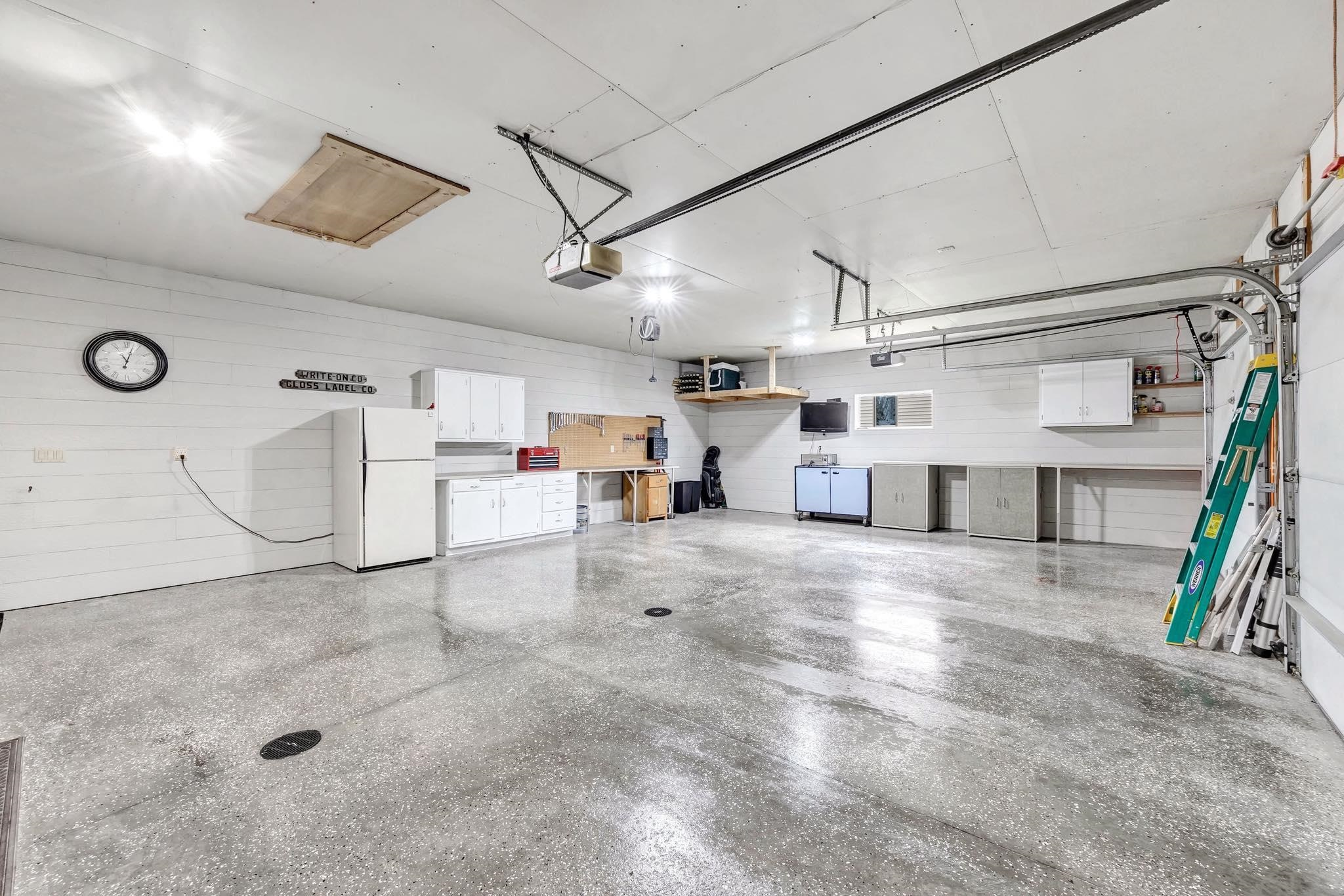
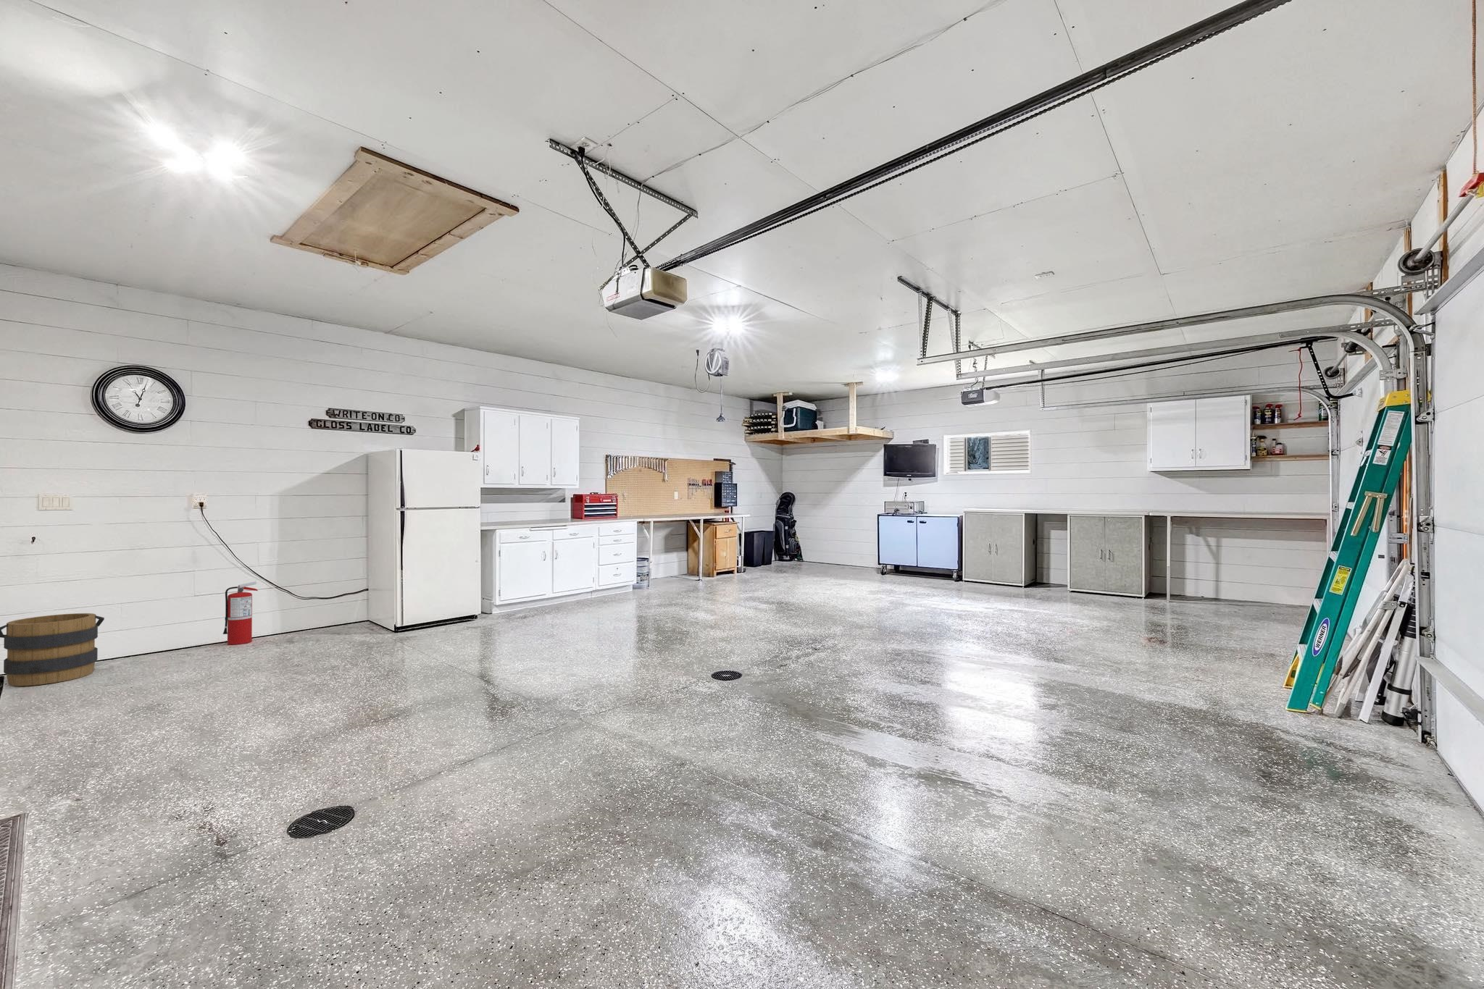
+ bucket [0,613,105,687]
+ fire extinguisher [222,581,258,646]
